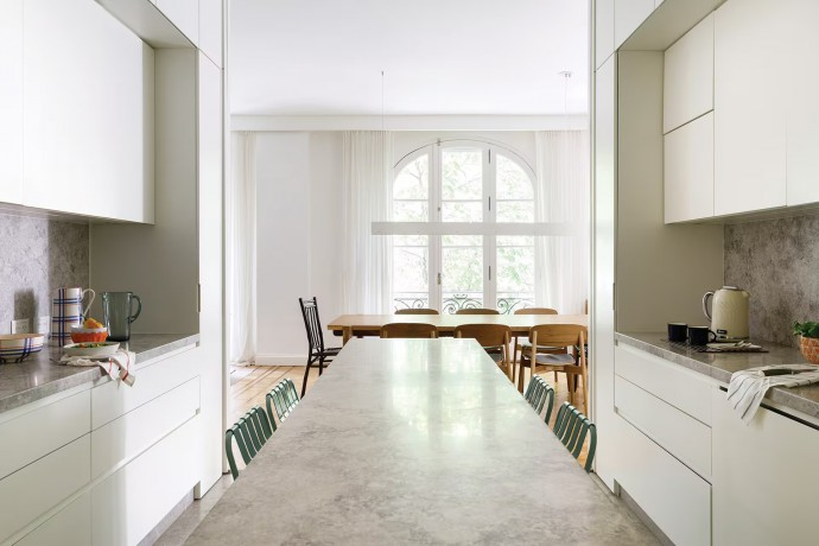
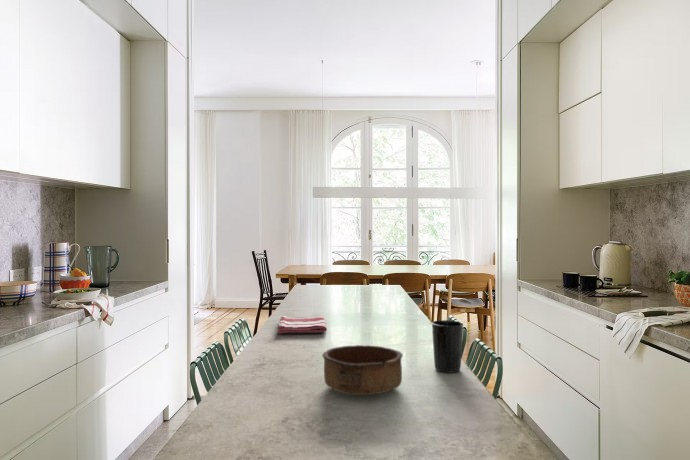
+ cup [431,319,464,373]
+ bowl [321,344,404,396]
+ dish towel [277,315,328,334]
